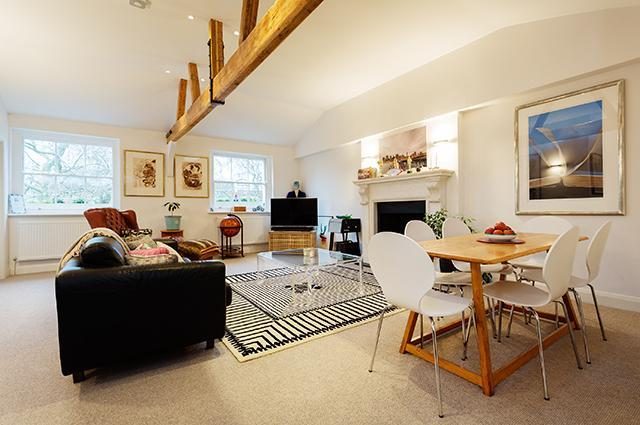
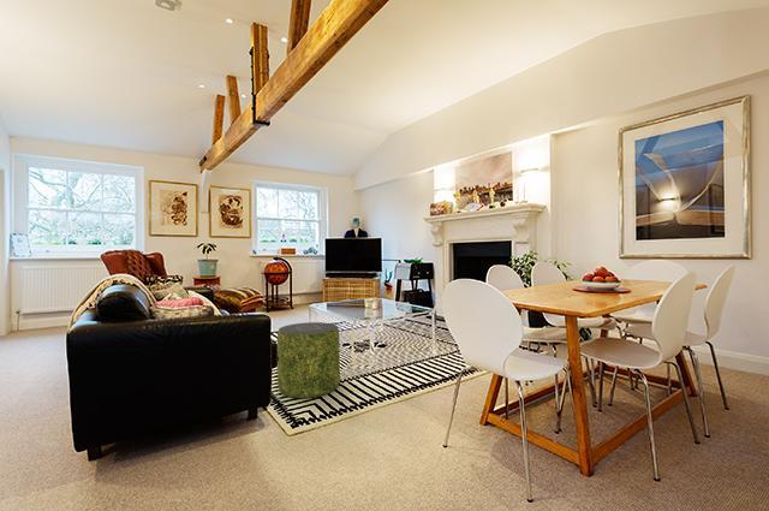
+ pouf [276,321,341,399]
